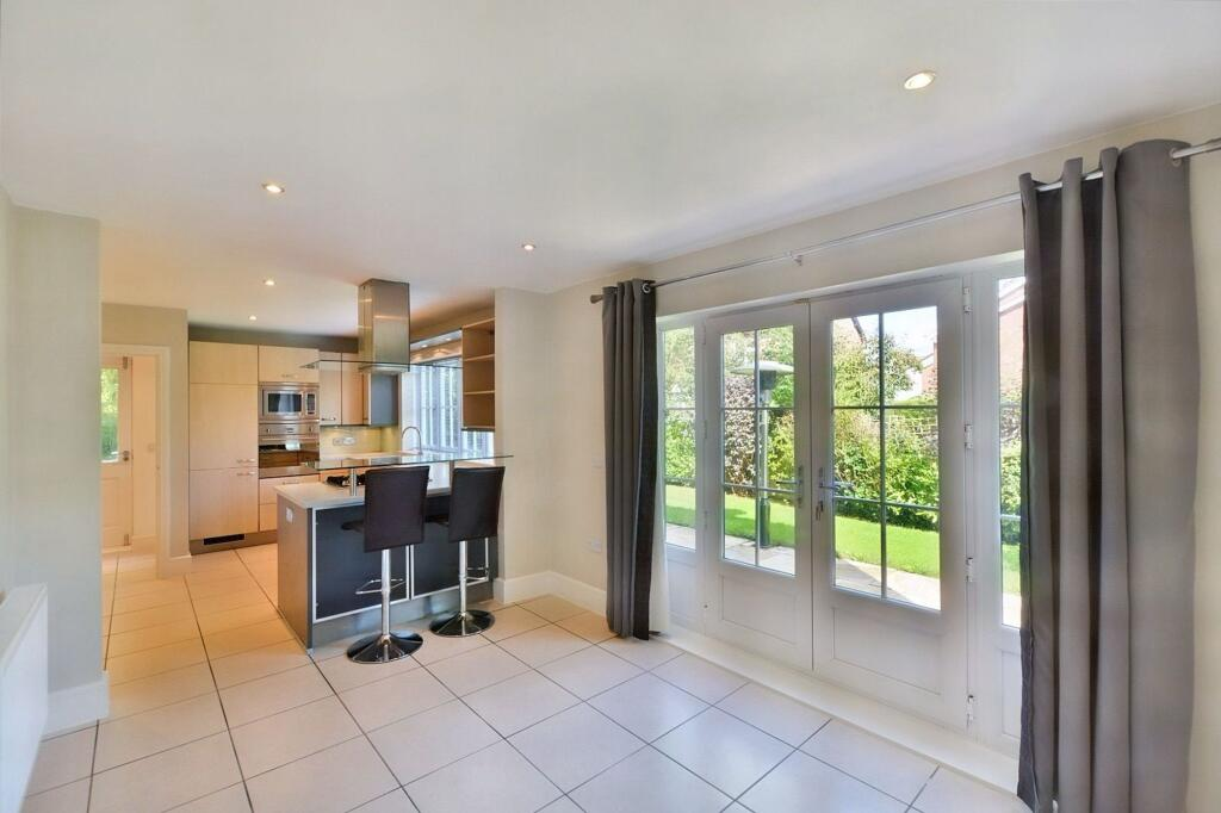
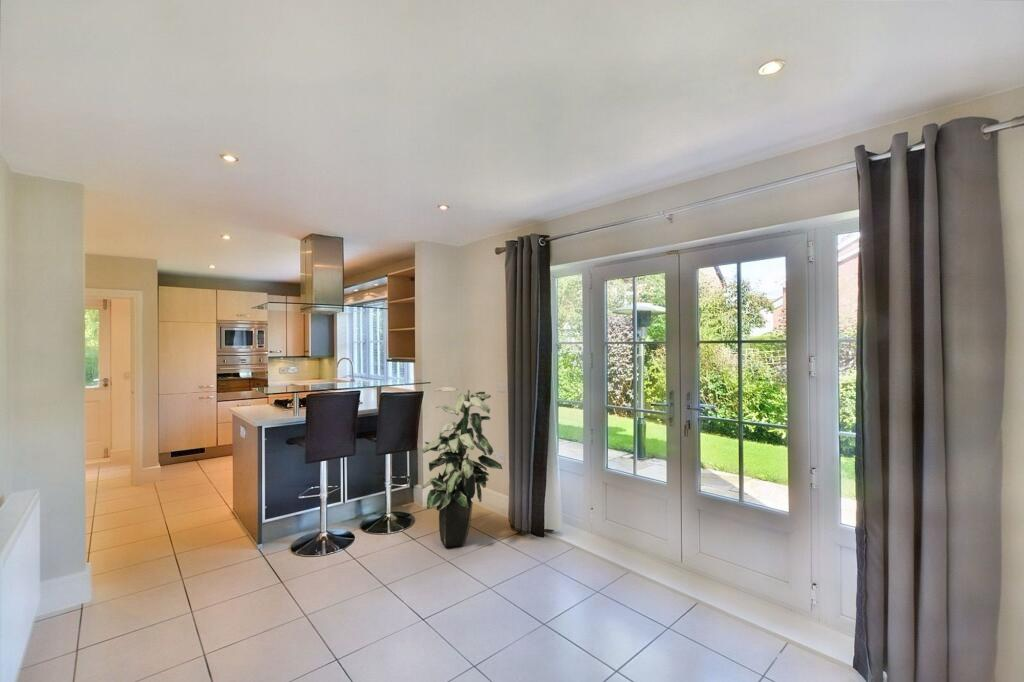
+ indoor plant [420,386,503,548]
